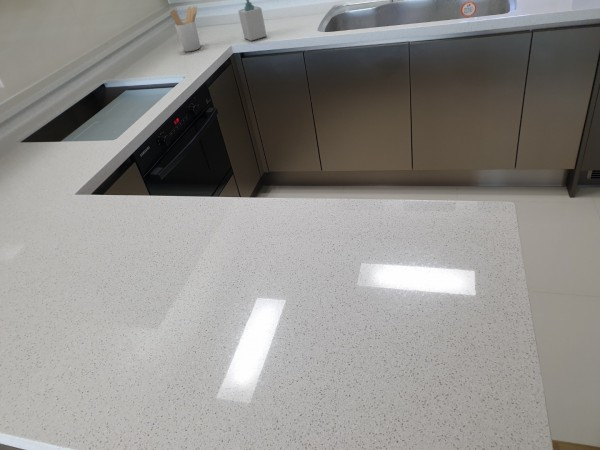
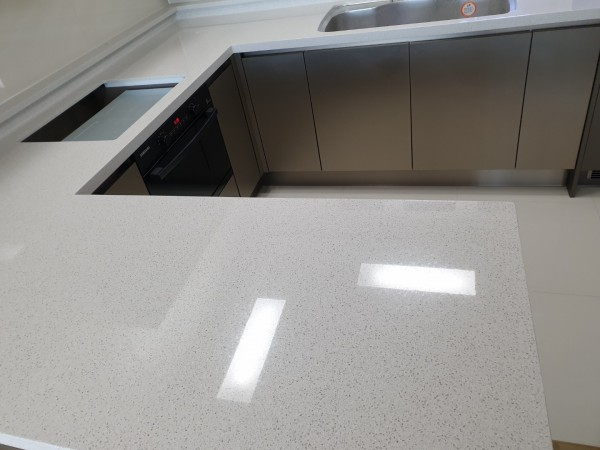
- utensil holder [169,5,201,52]
- soap bottle [237,0,268,42]
